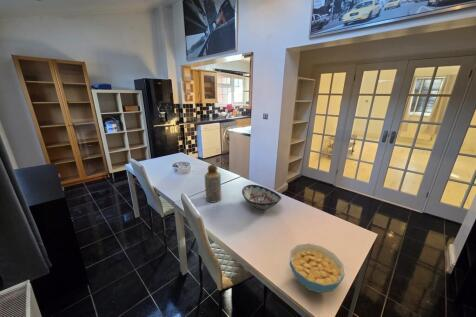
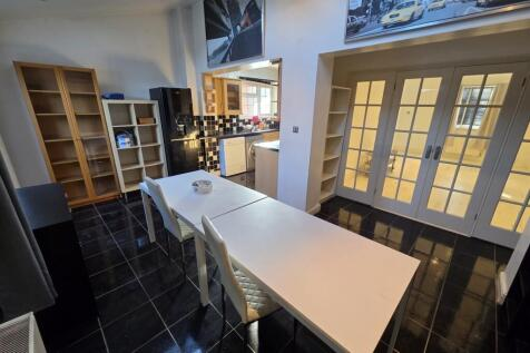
- cereal bowl [289,243,346,294]
- bottle [204,163,222,203]
- decorative bowl [241,184,282,210]
